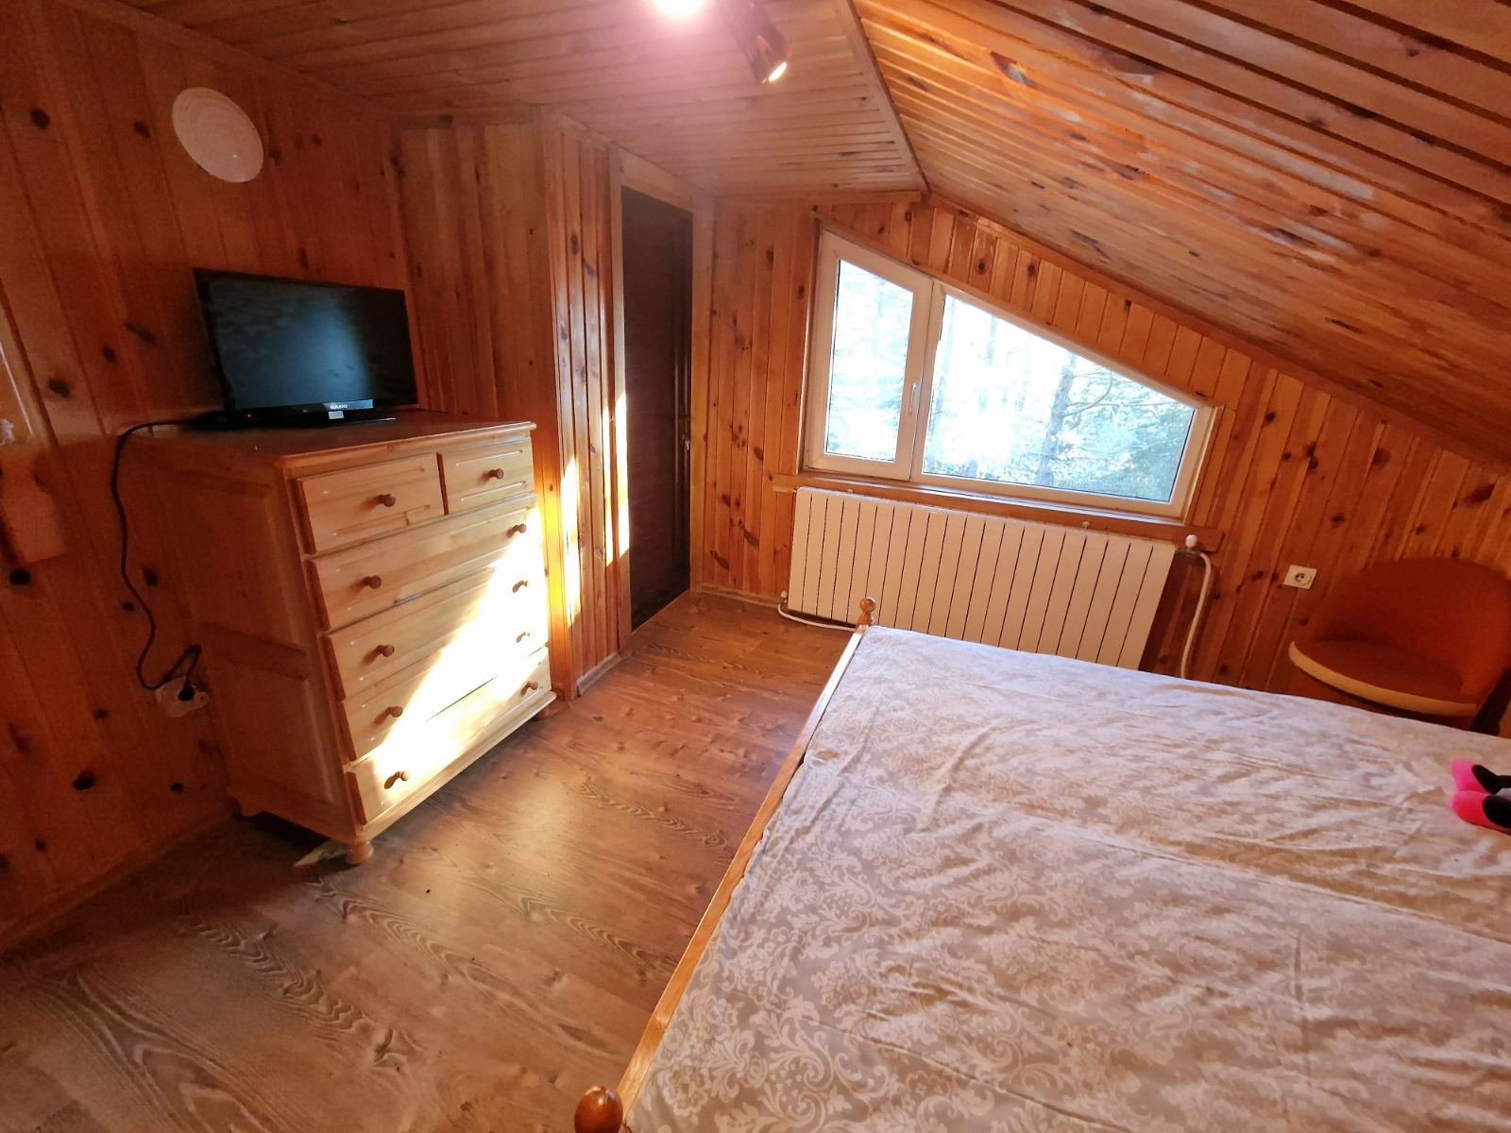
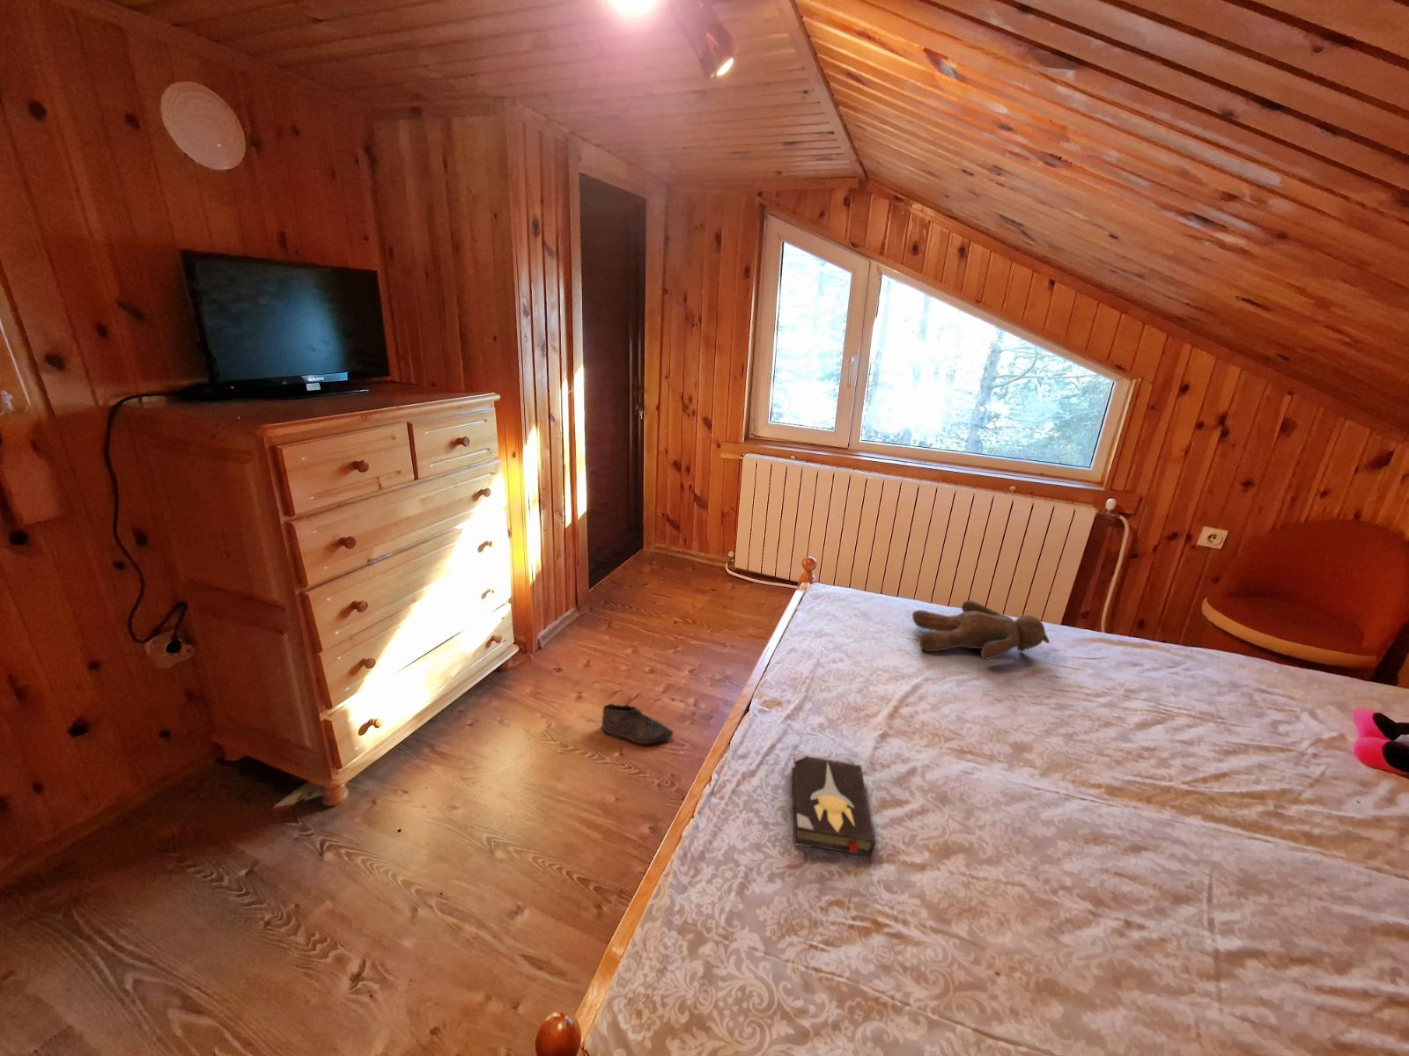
+ hardback book [791,752,876,859]
+ teddy bear [912,599,1051,661]
+ shoe [601,703,675,745]
